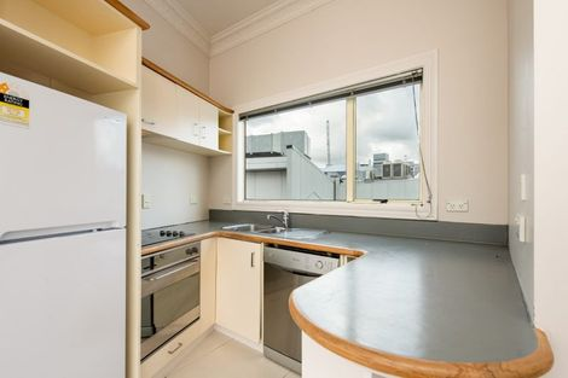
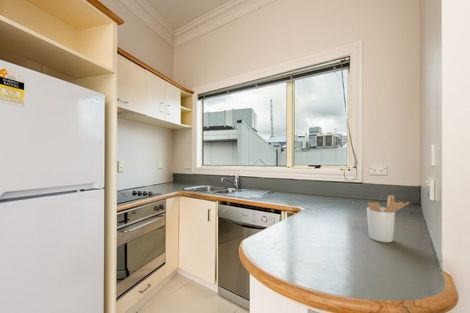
+ utensil holder [366,194,411,243]
